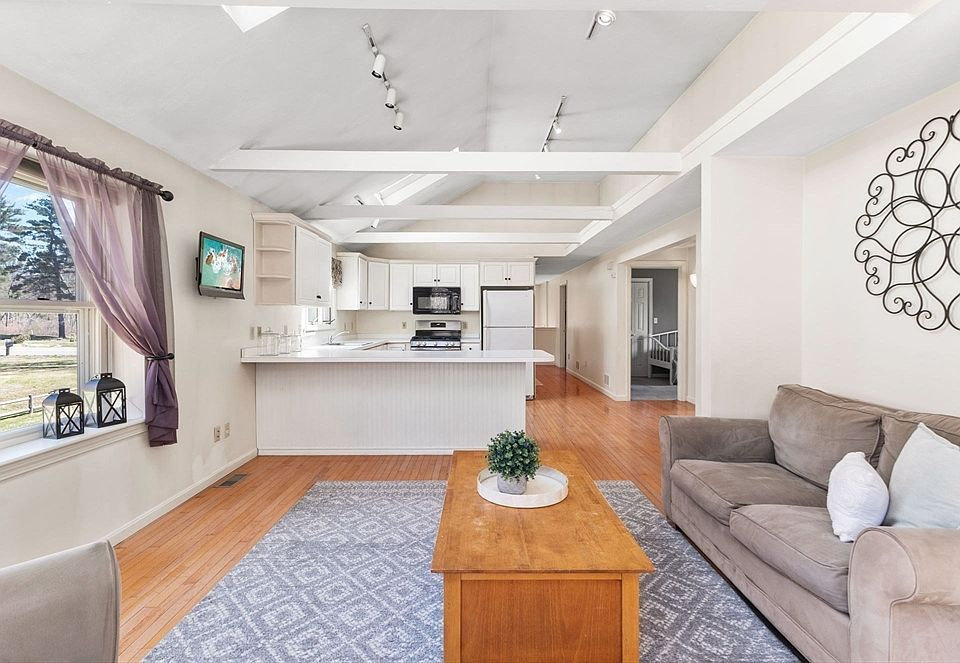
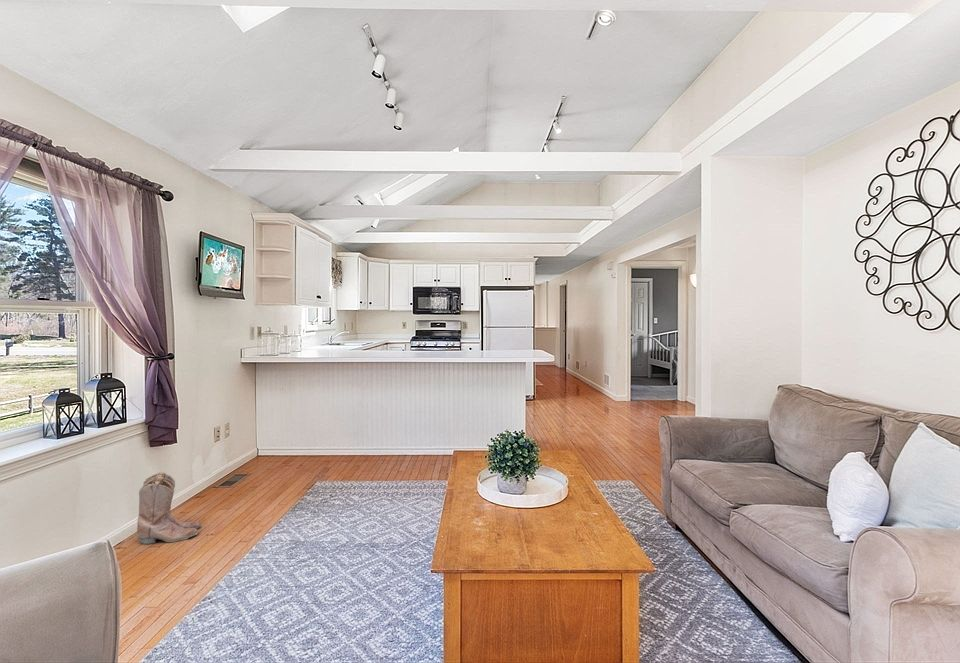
+ boots [136,471,202,545]
